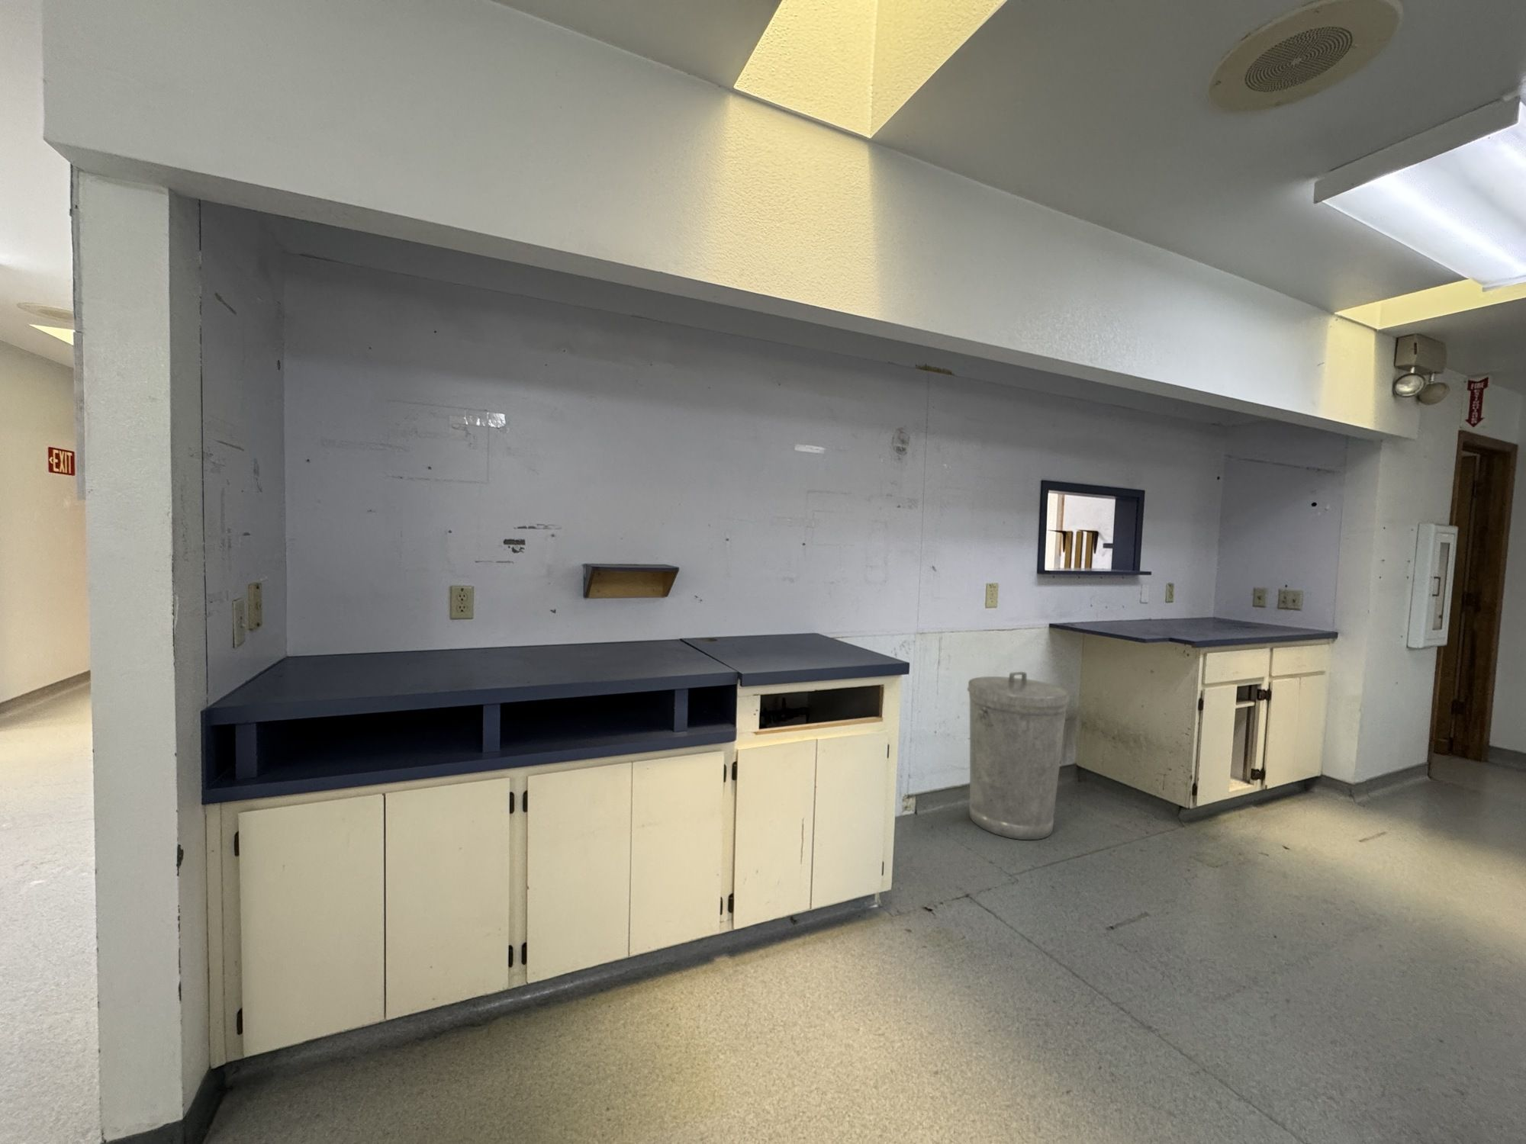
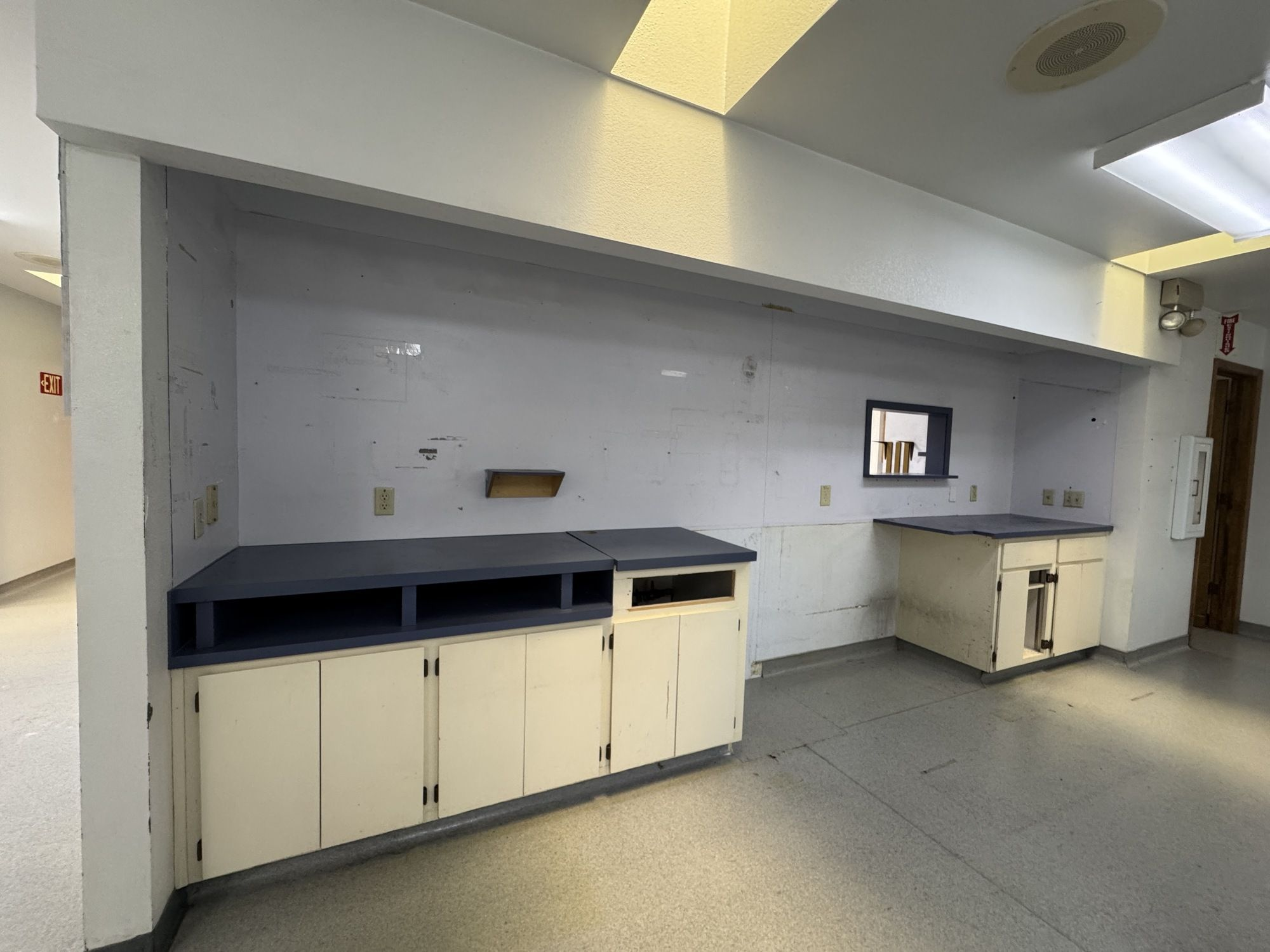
- trash can [967,672,1071,840]
